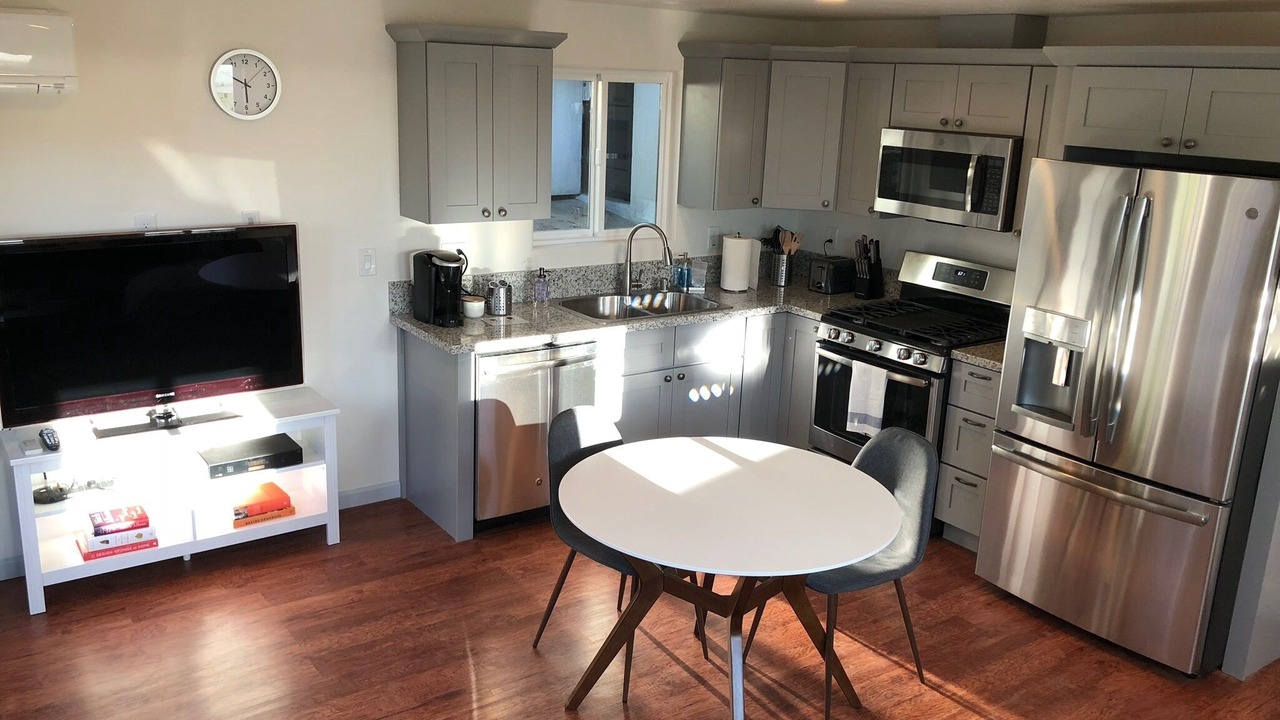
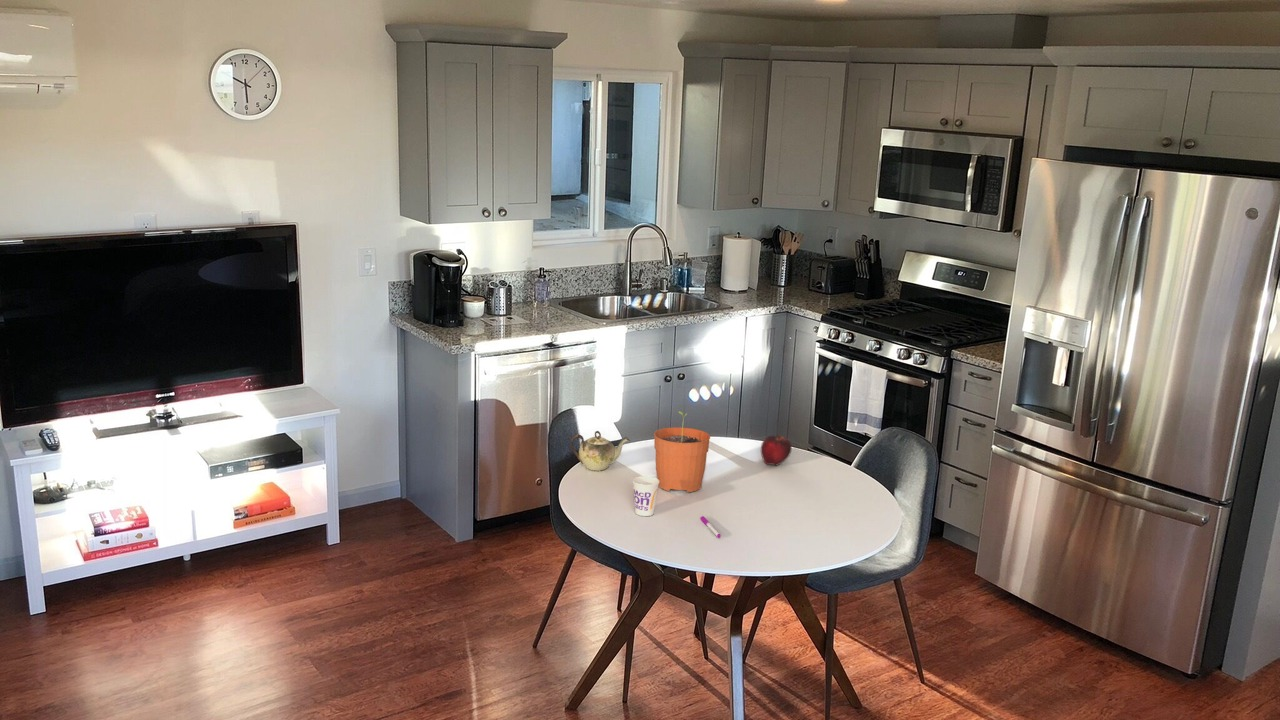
+ cup [632,475,659,517]
+ plant pot [653,410,711,493]
+ fruit [760,434,793,466]
+ teapot [569,430,631,471]
+ pen [700,515,722,539]
